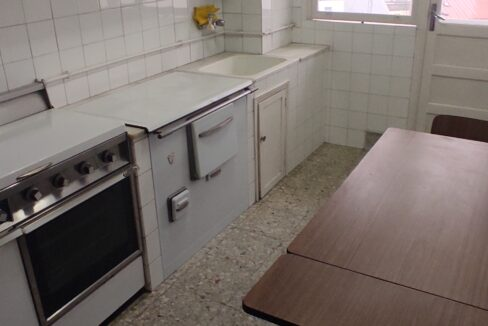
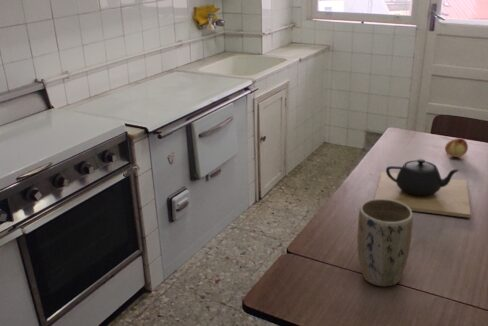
+ plant pot [356,198,414,287]
+ teapot [374,158,472,219]
+ fruit [444,137,469,158]
